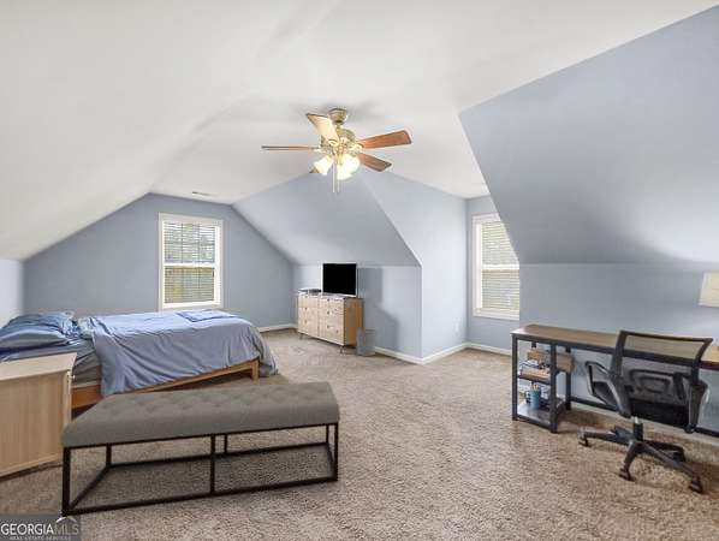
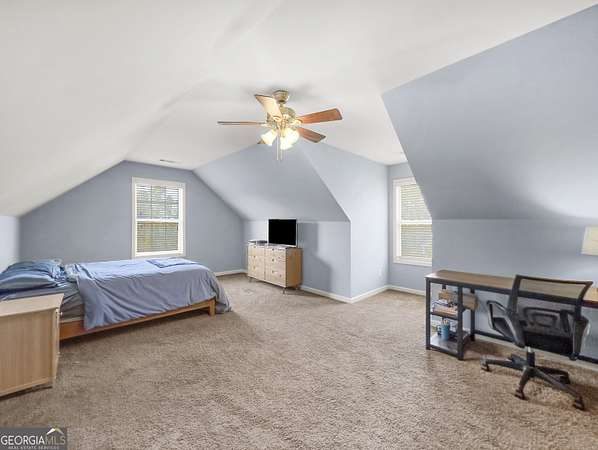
- waste bin [356,328,378,357]
- bench [60,380,341,519]
